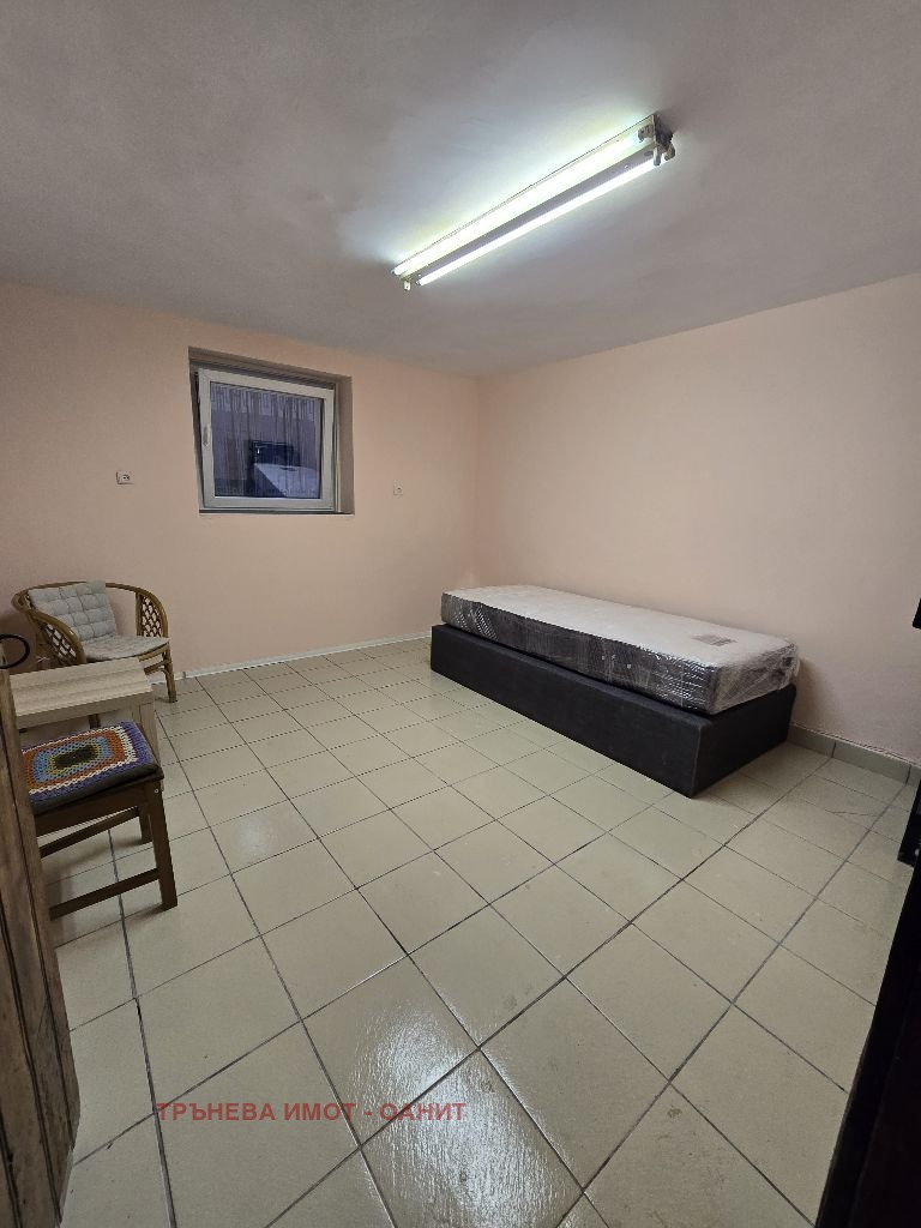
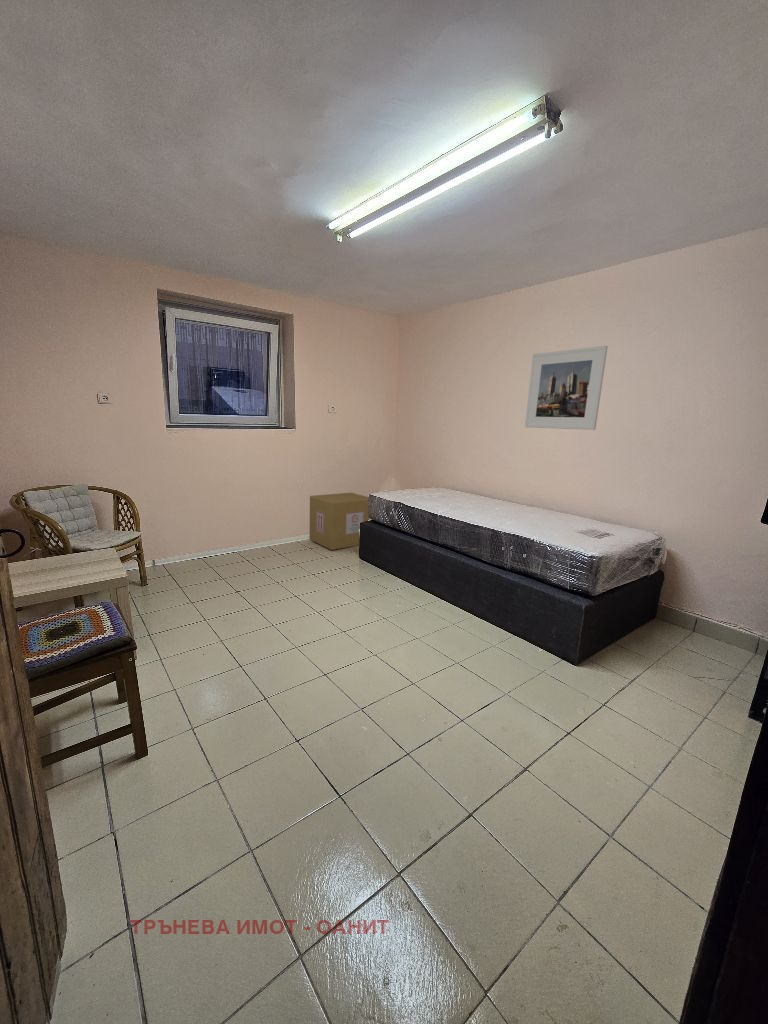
+ cardboard box [308,492,369,551]
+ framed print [524,345,608,431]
